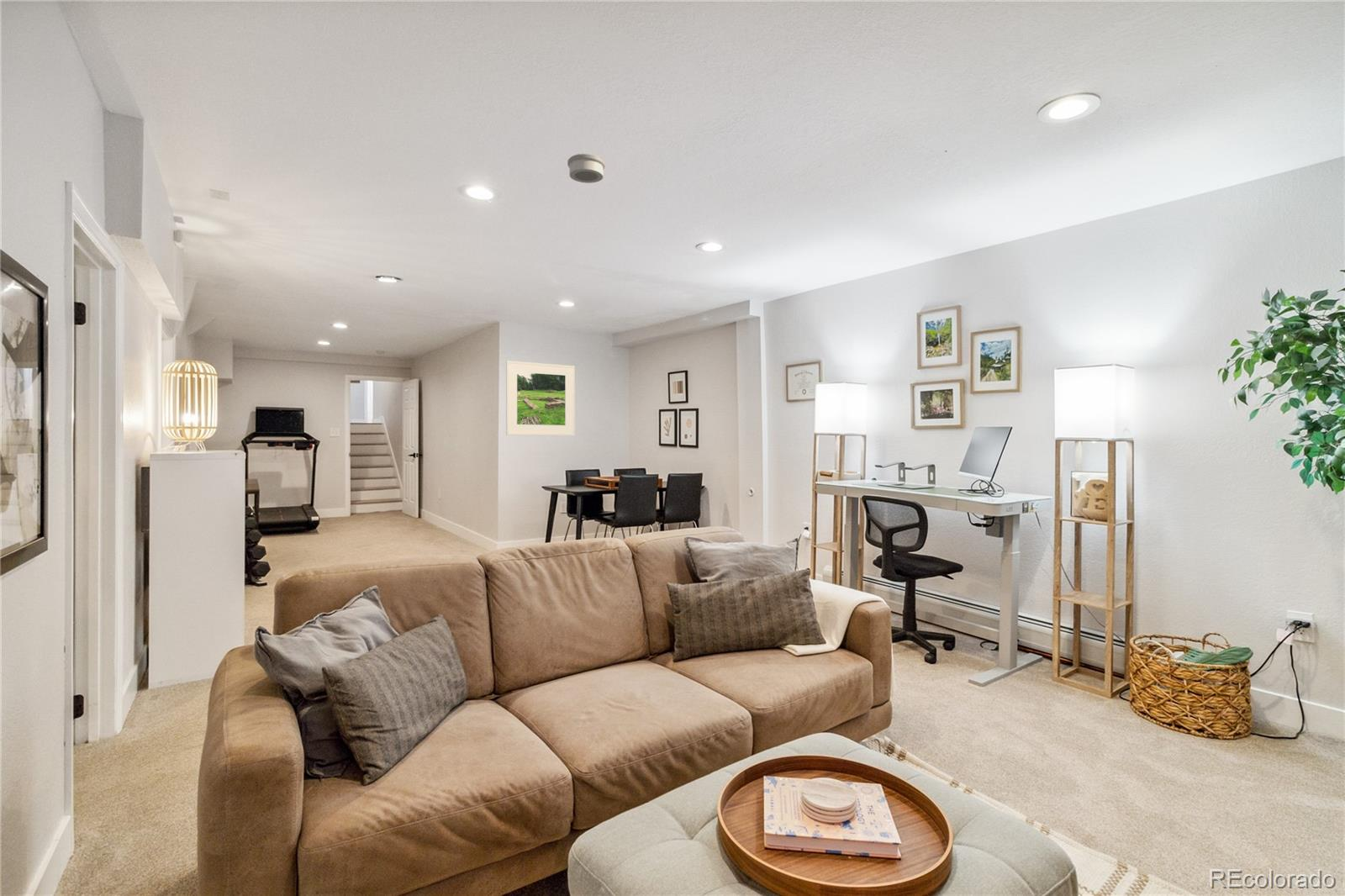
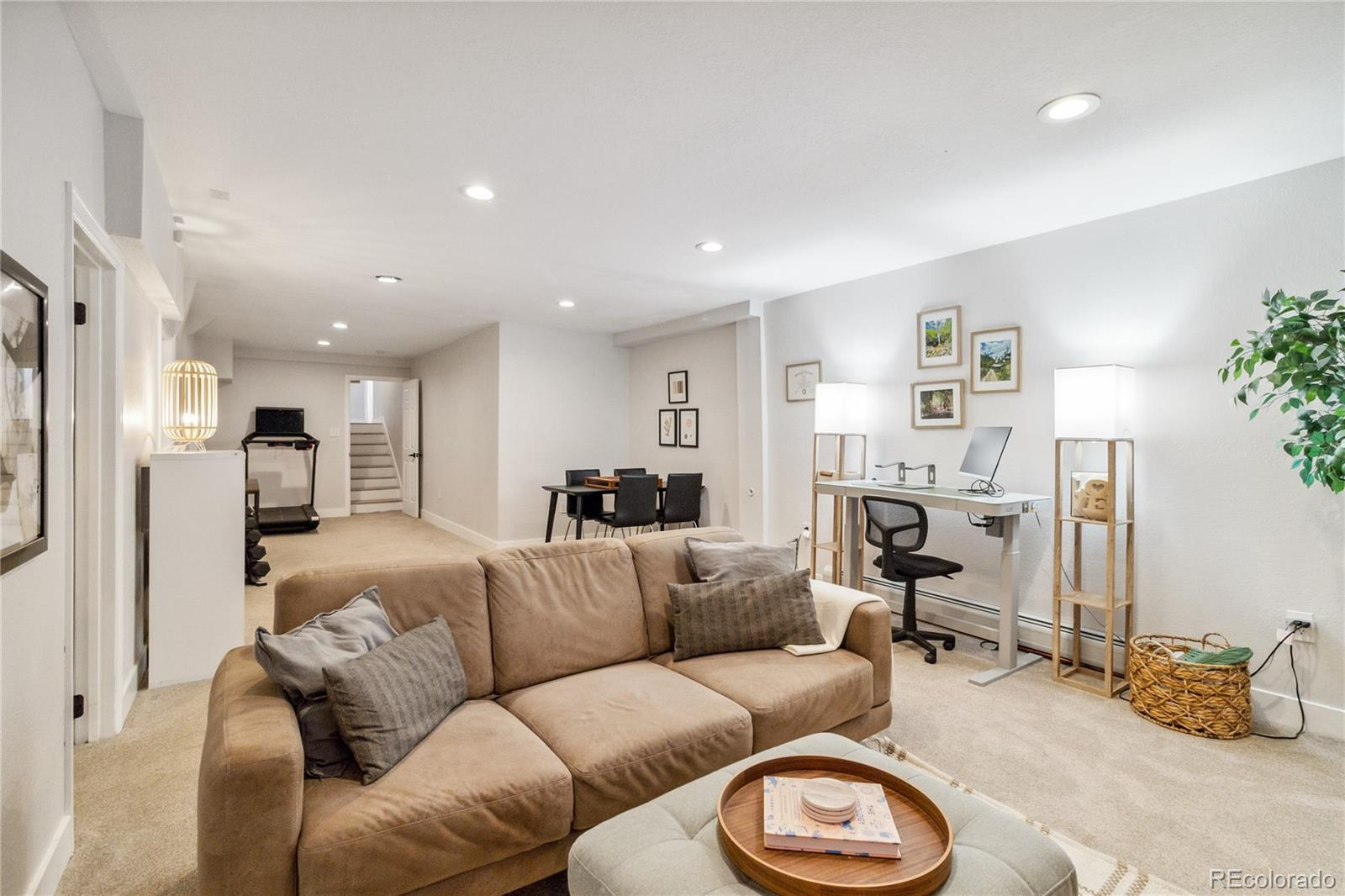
- smoke detector [567,153,605,184]
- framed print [505,360,576,436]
